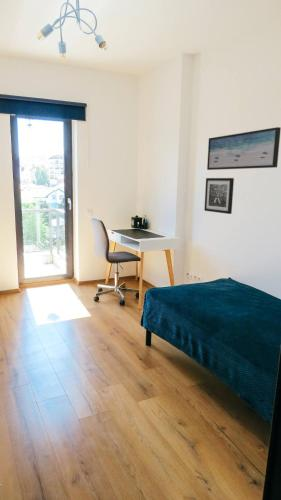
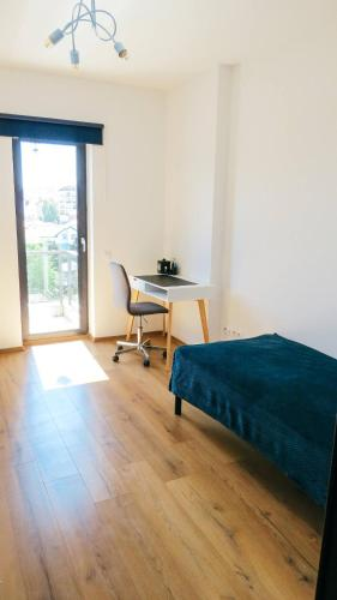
- wall art [203,177,235,215]
- wall art [206,126,281,171]
